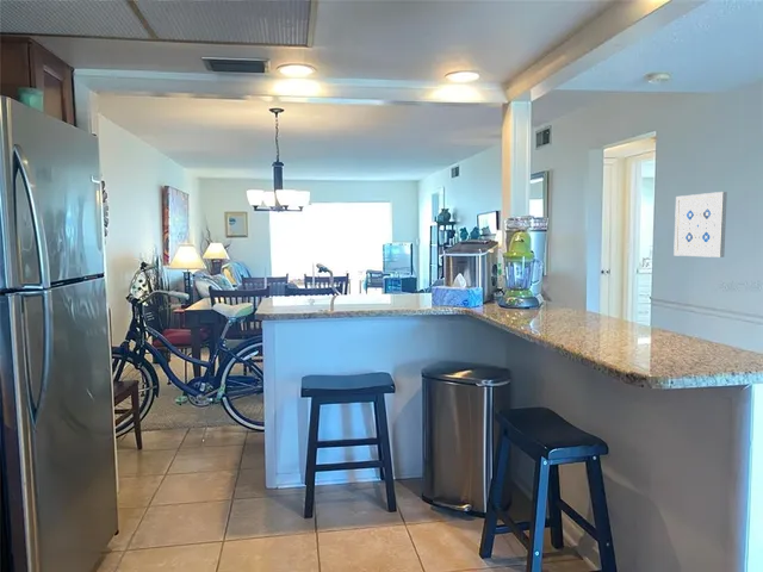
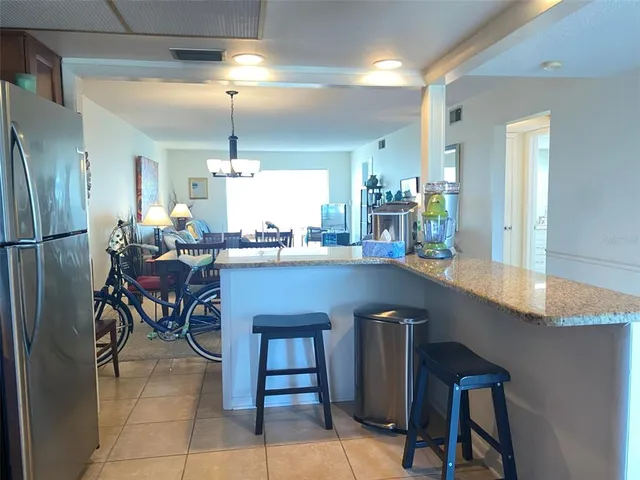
- wall art [672,191,728,259]
